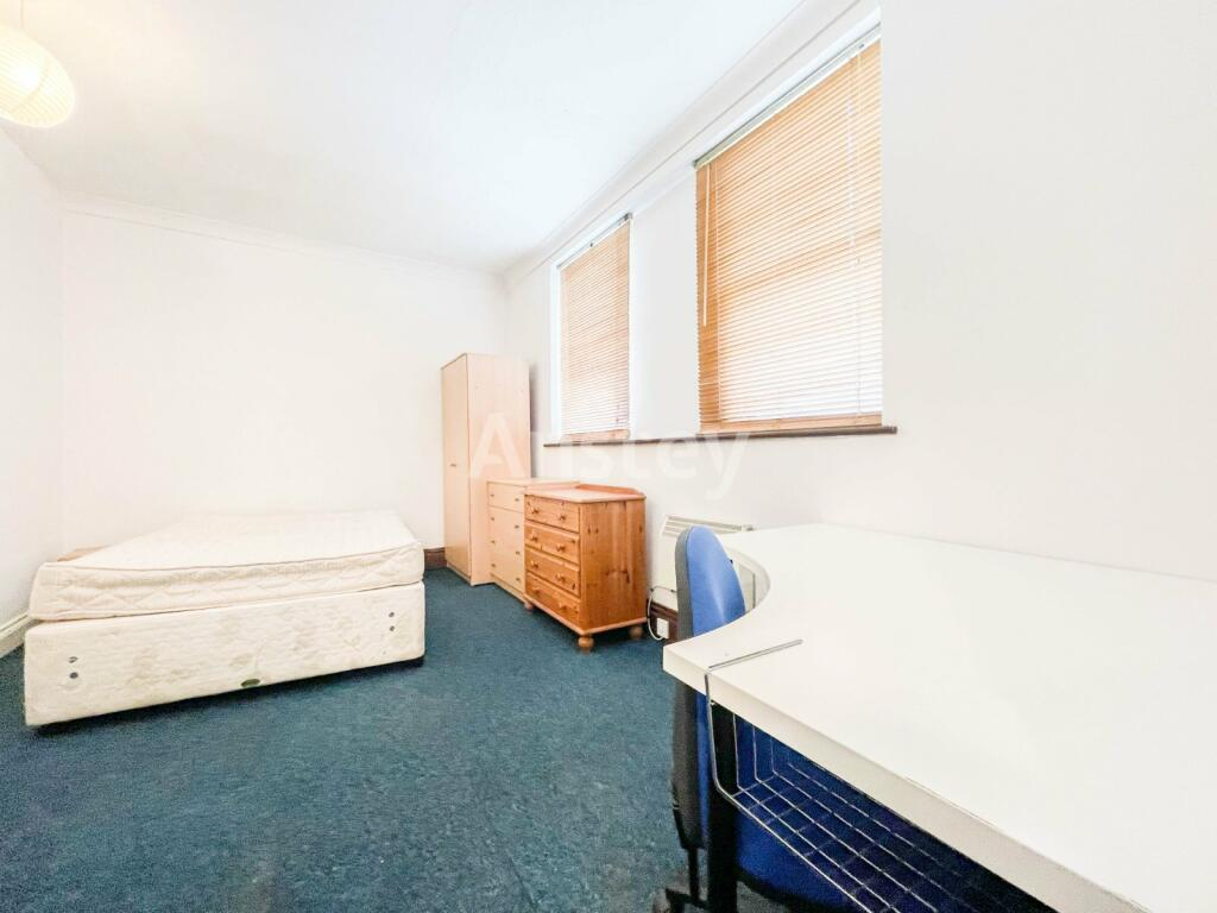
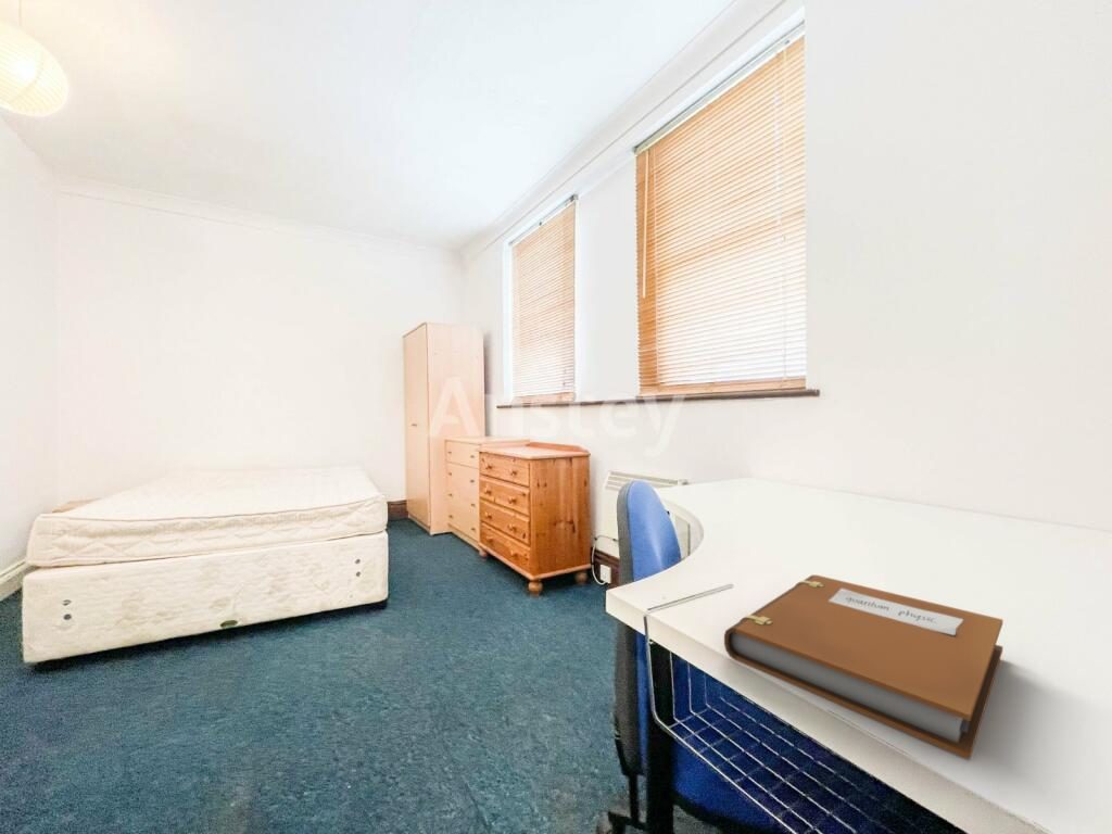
+ notebook [723,574,1003,761]
